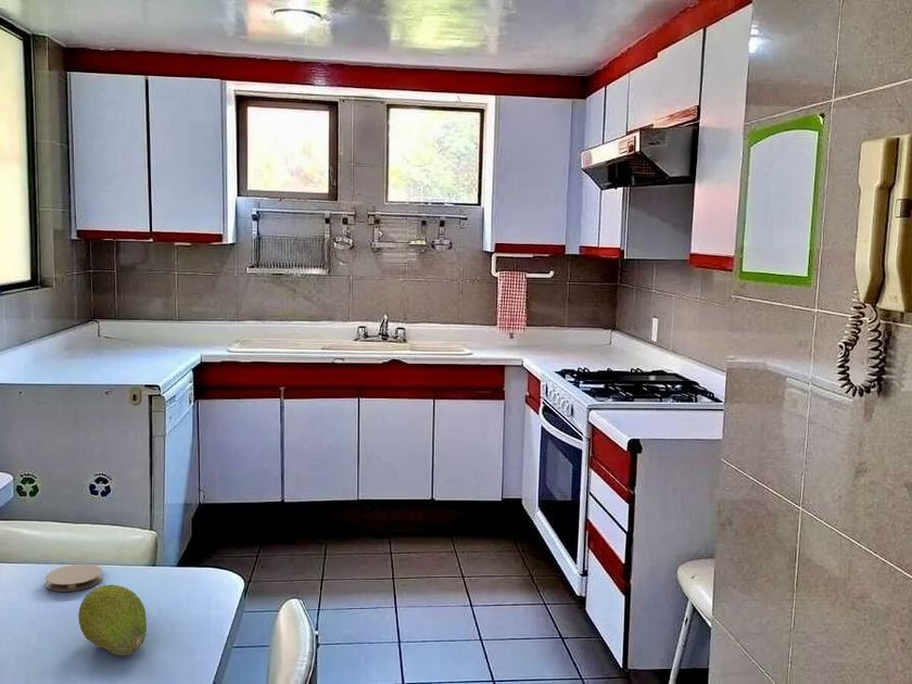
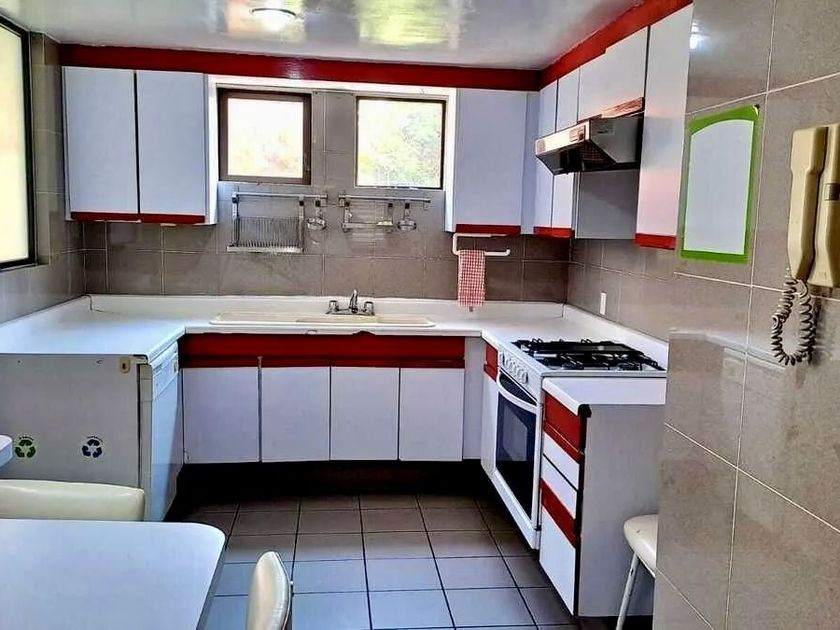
- coaster [45,563,103,593]
- fruit [77,583,148,657]
